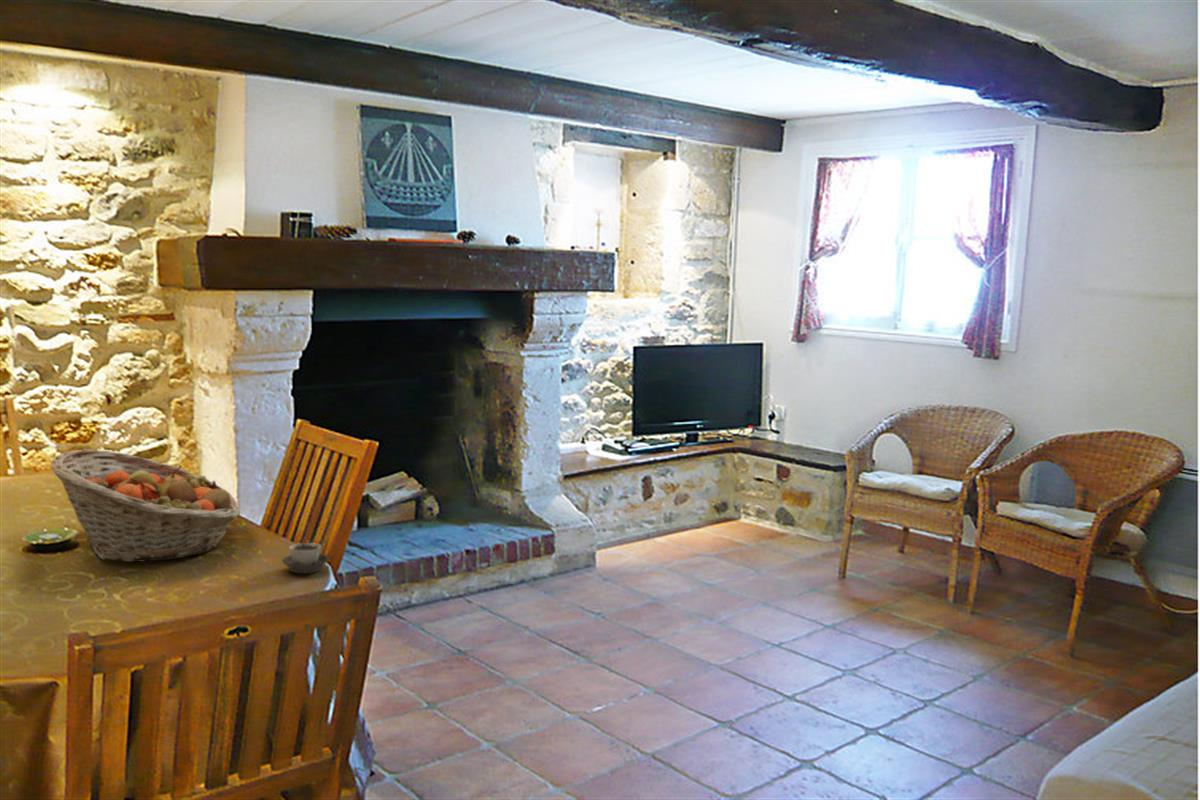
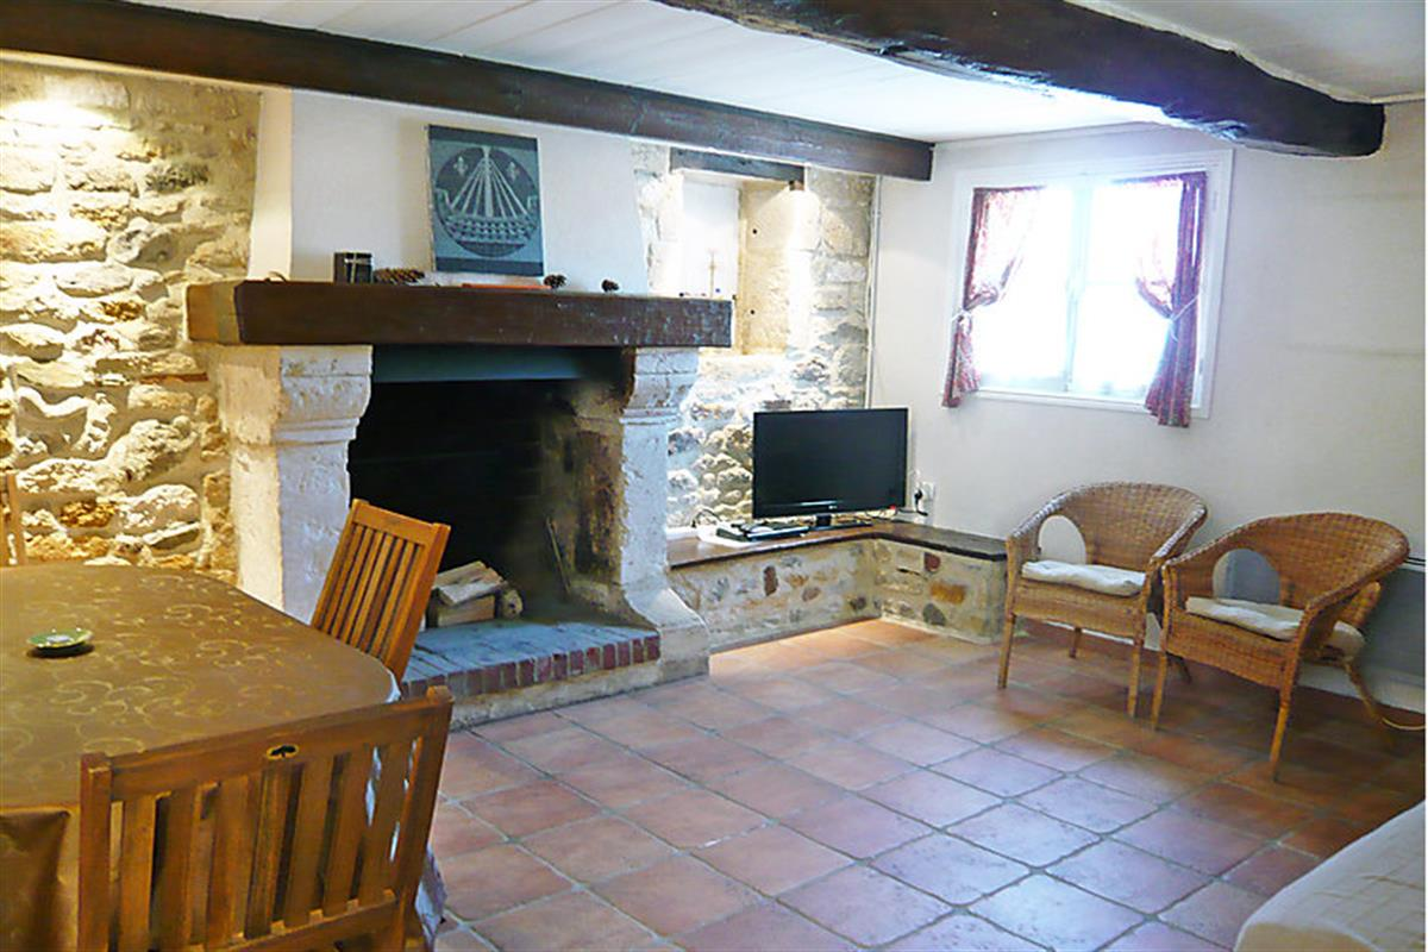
- fruit basket [49,448,241,563]
- cup [281,542,330,574]
